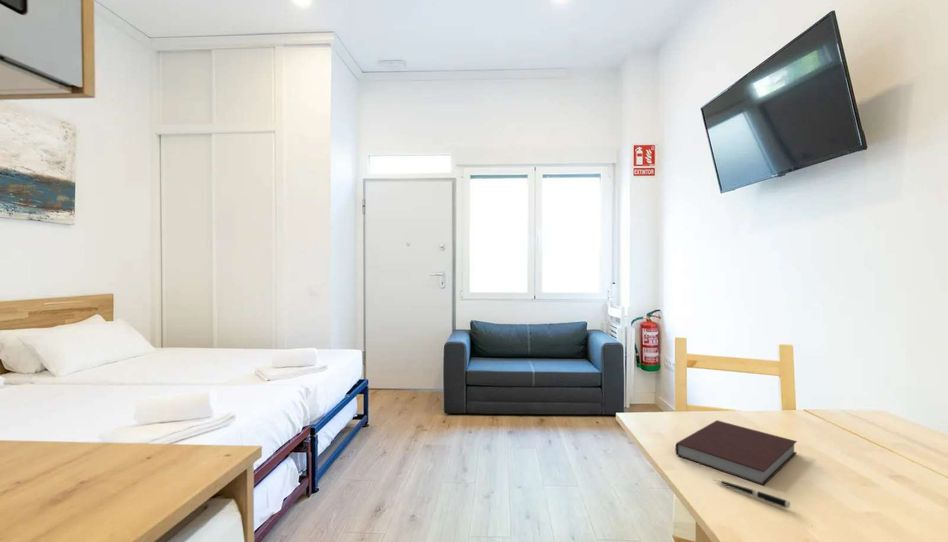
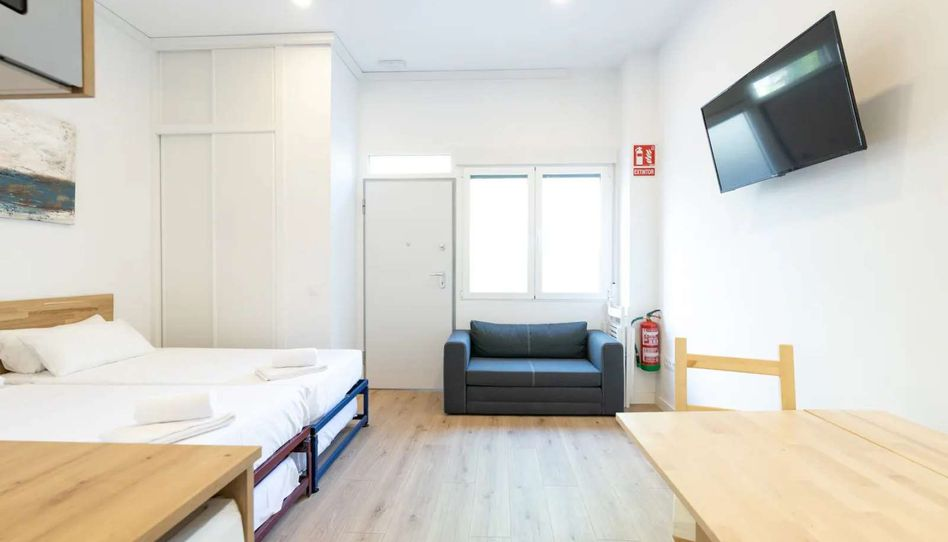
- notebook [674,419,798,486]
- pen [712,478,791,509]
